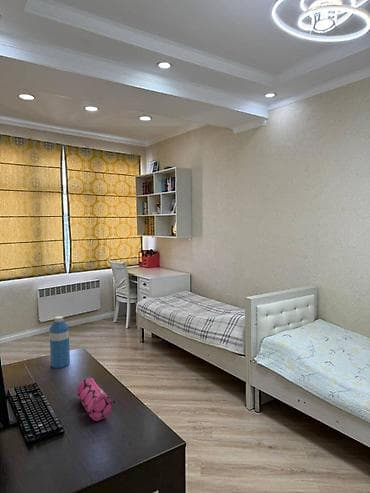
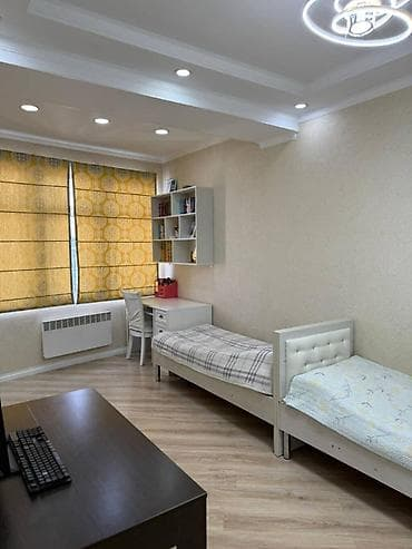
- pencil case [76,377,116,422]
- water bottle [49,315,71,369]
